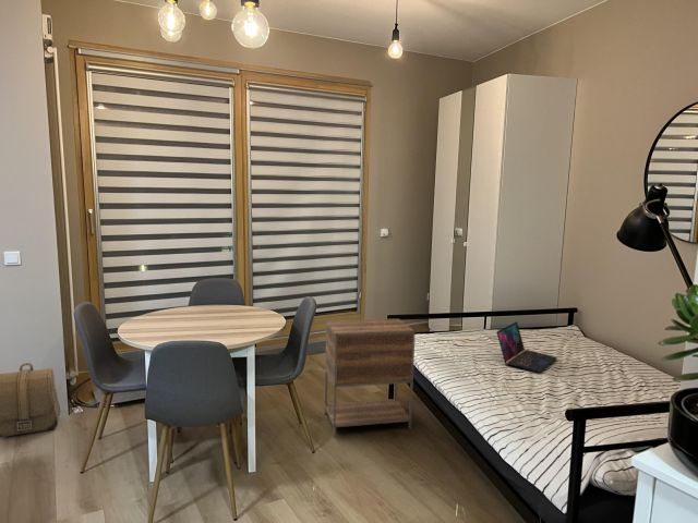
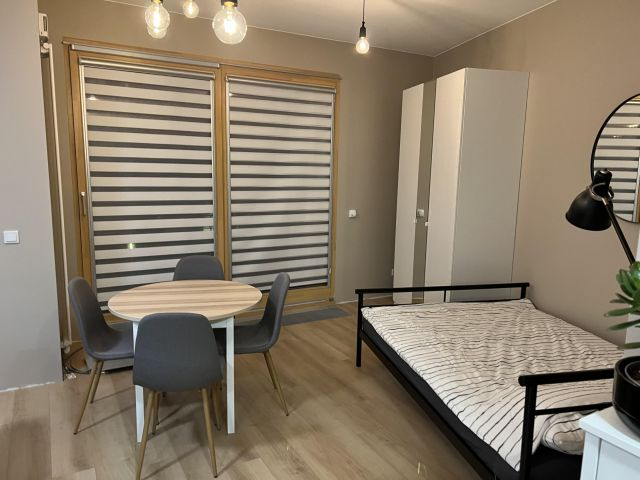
- laptop [495,320,558,374]
- backpack [0,362,61,438]
- nightstand [324,317,417,436]
